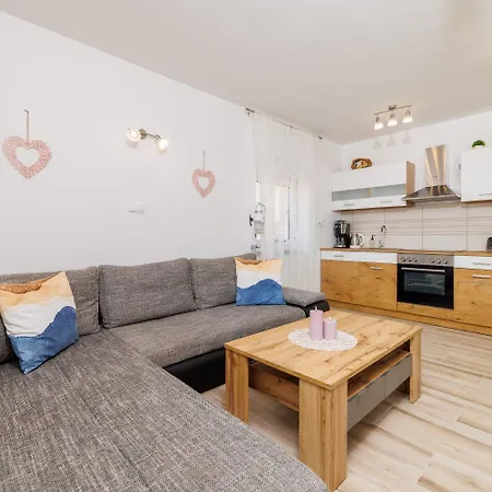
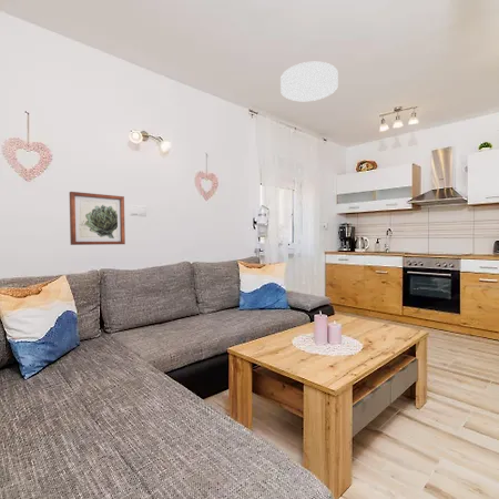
+ ceiling light [279,61,339,102]
+ wall art [69,191,126,246]
